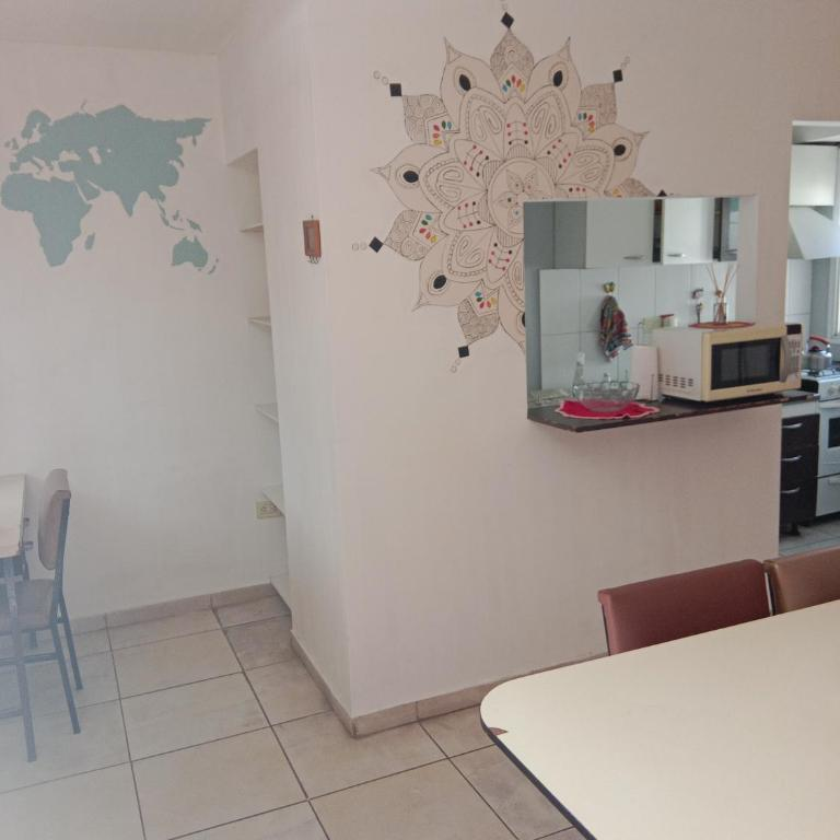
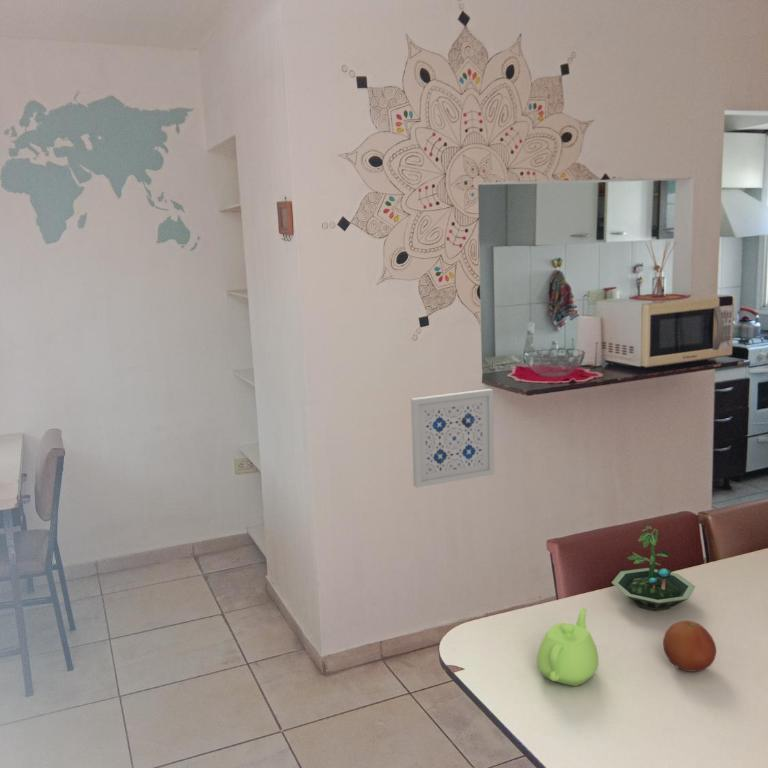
+ teapot [536,607,599,687]
+ fruit [662,620,717,673]
+ wall art [410,388,495,489]
+ terrarium [611,525,696,612]
